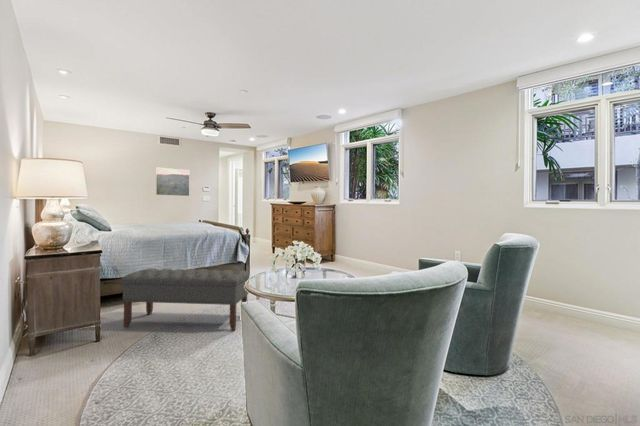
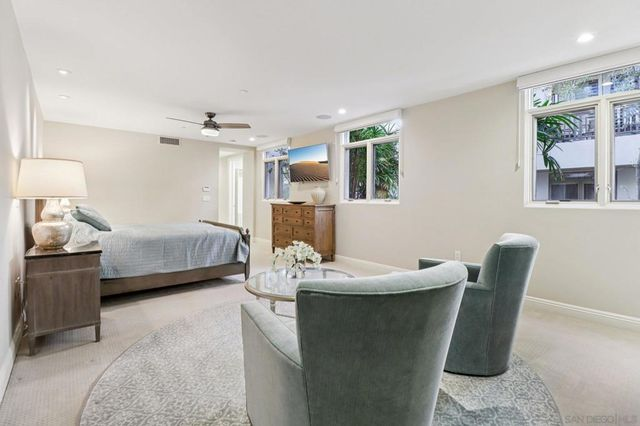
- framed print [155,166,191,197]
- bench [120,267,251,332]
